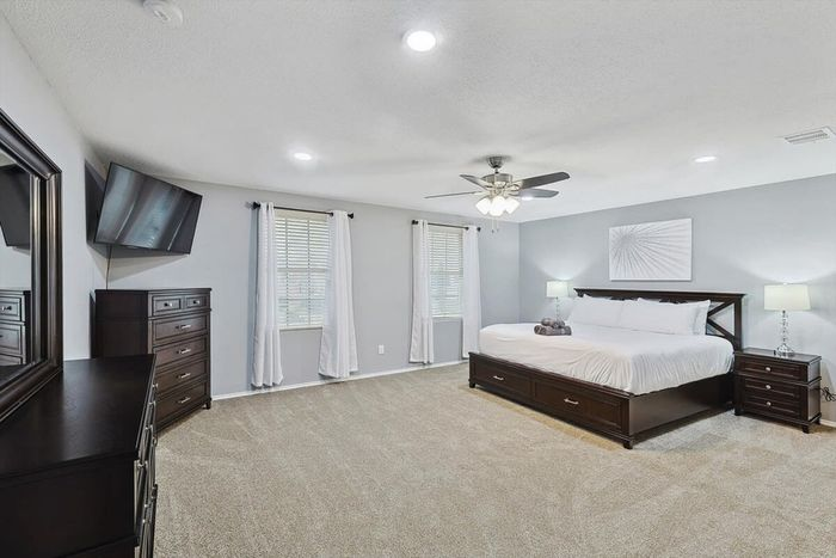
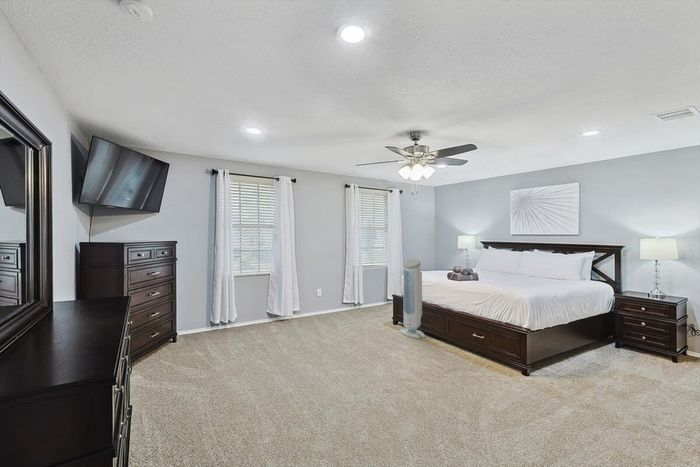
+ air purifier [399,258,426,339]
